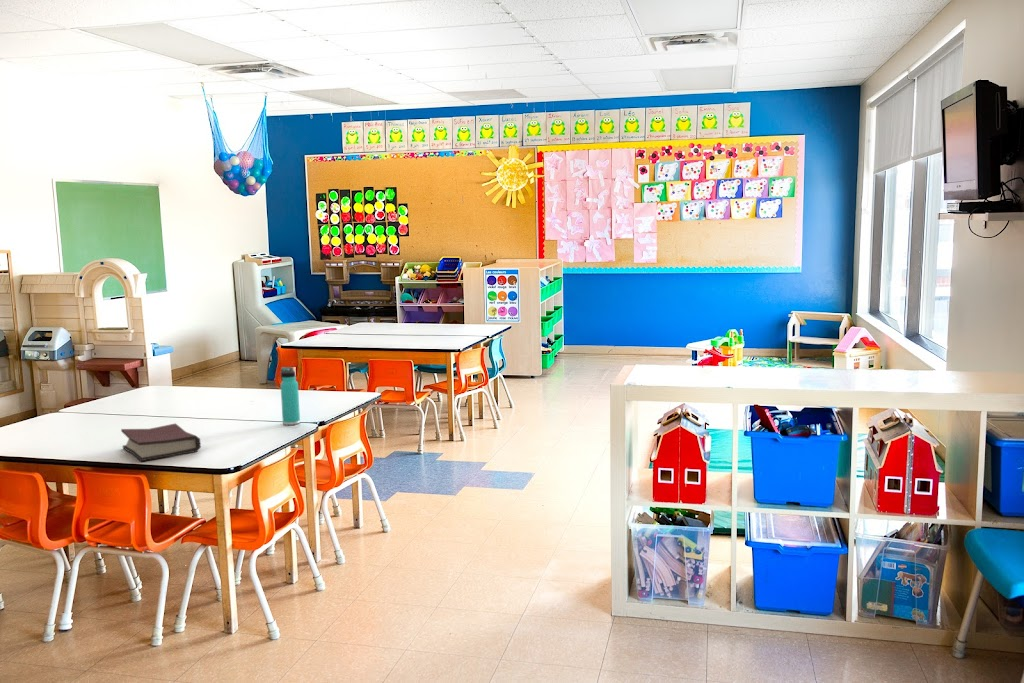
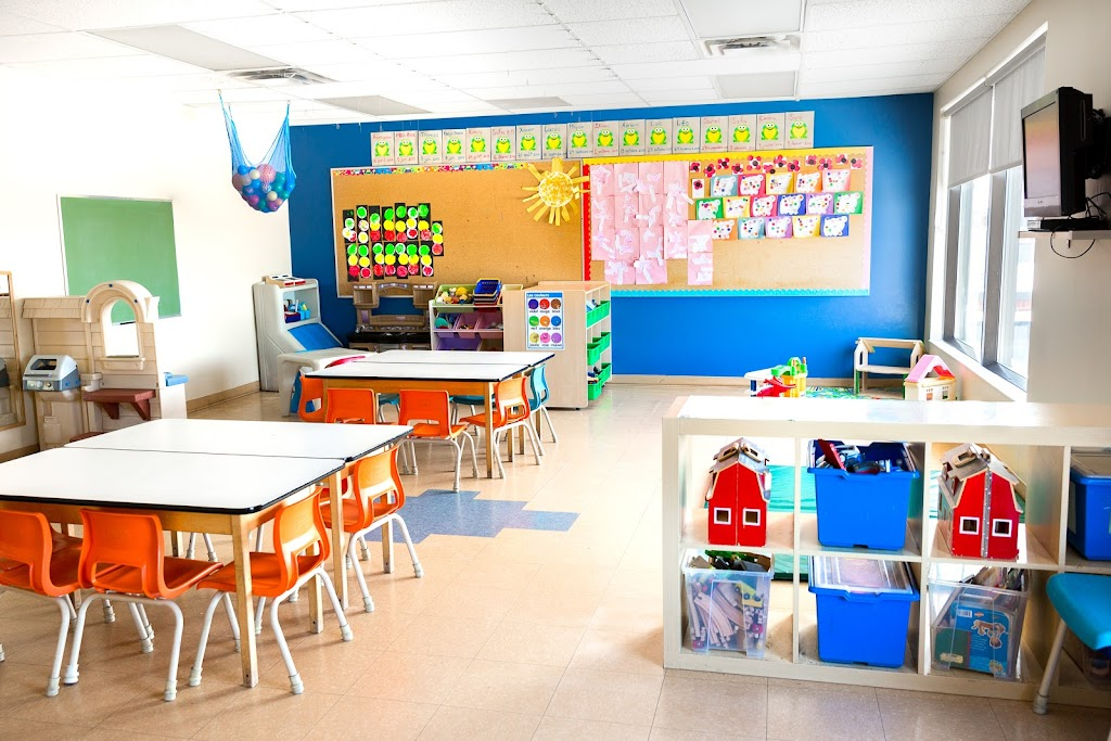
- thermos bottle [280,366,301,426]
- hardback book [120,422,202,462]
